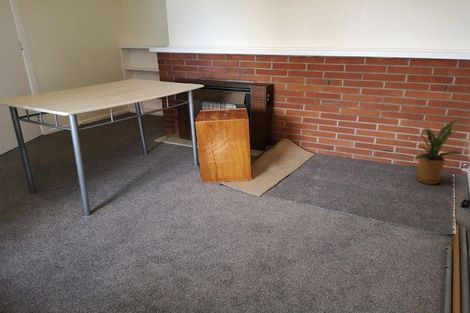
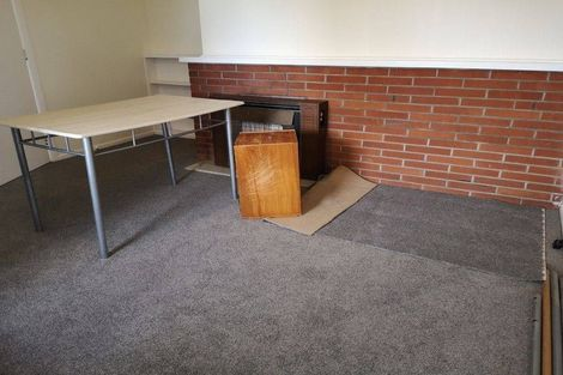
- house plant [403,118,465,185]
